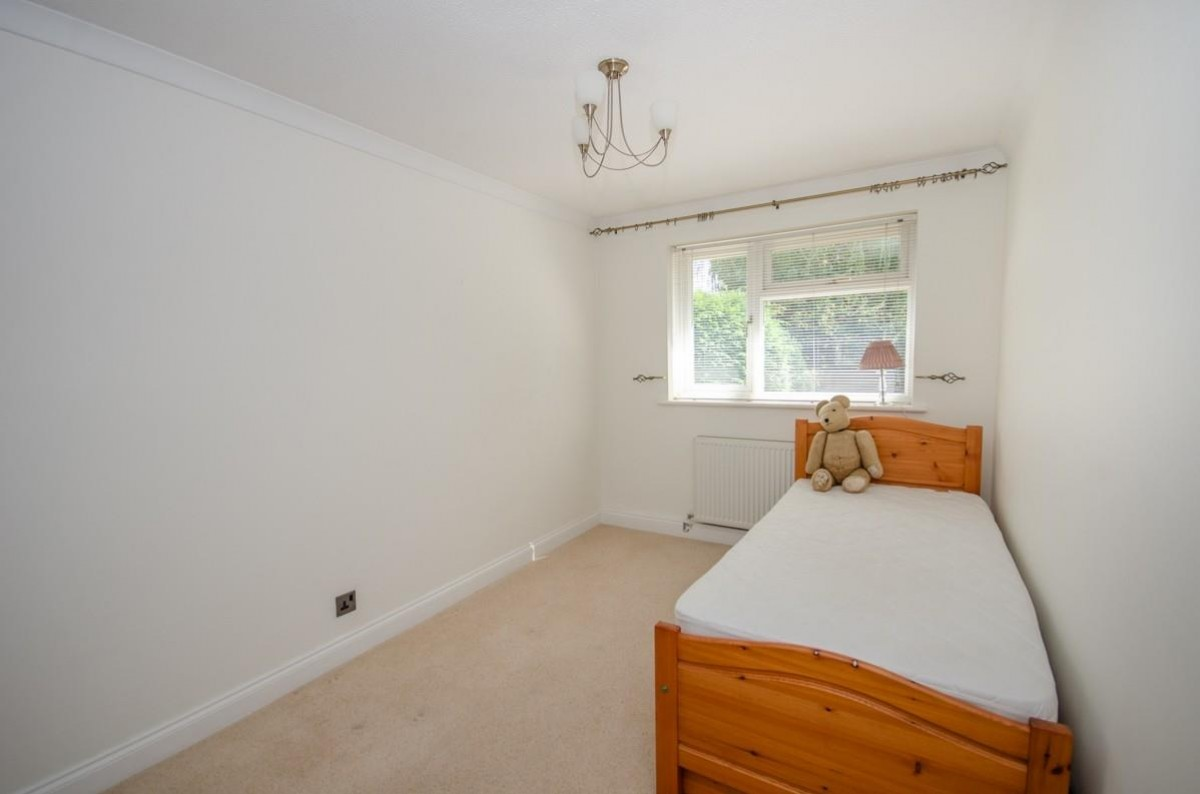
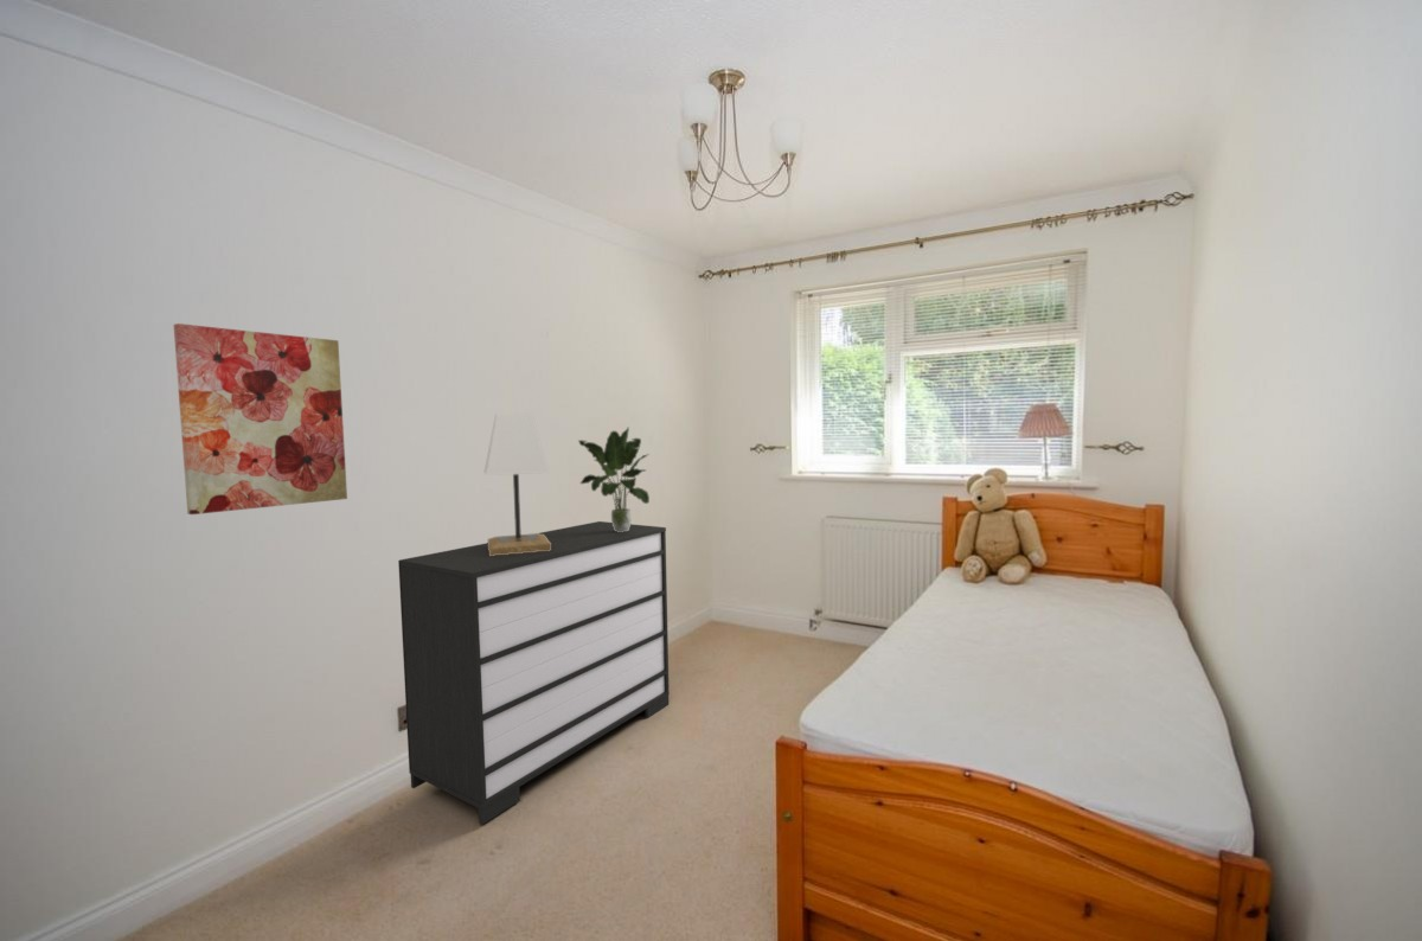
+ dresser [397,520,671,826]
+ wall art [172,322,348,516]
+ lamp [483,412,551,556]
+ potted plant [577,425,651,532]
